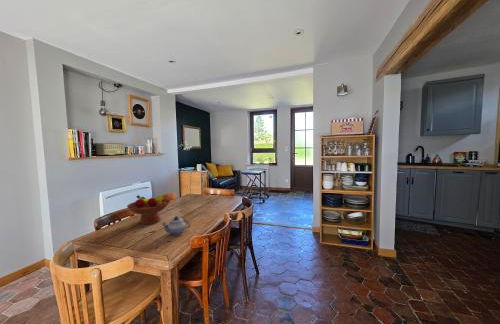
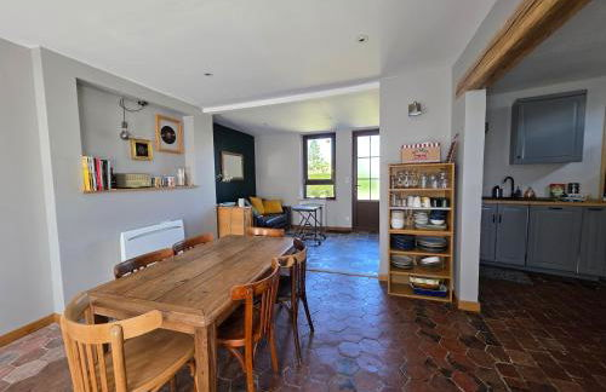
- teapot [160,215,192,236]
- fruit bowl [126,194,171,225]
